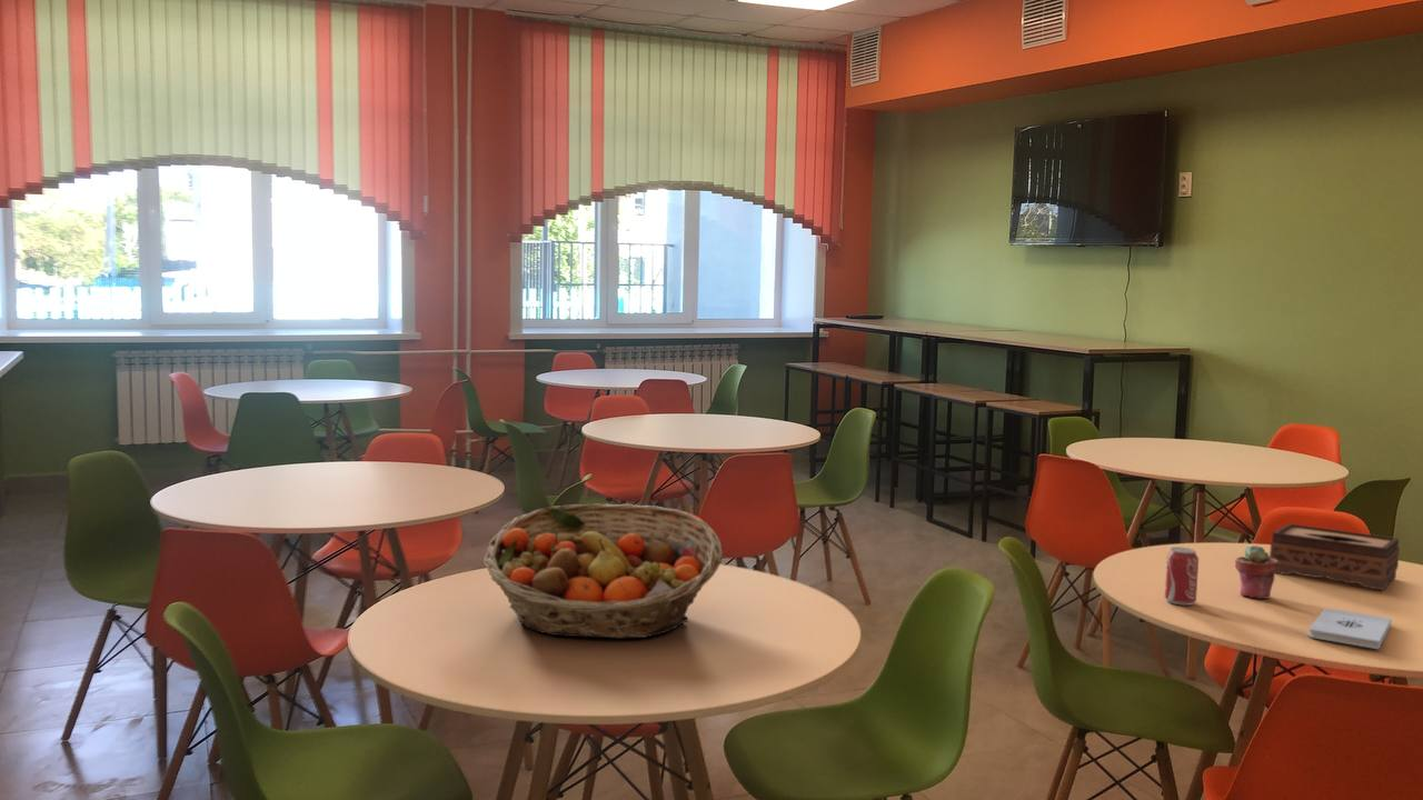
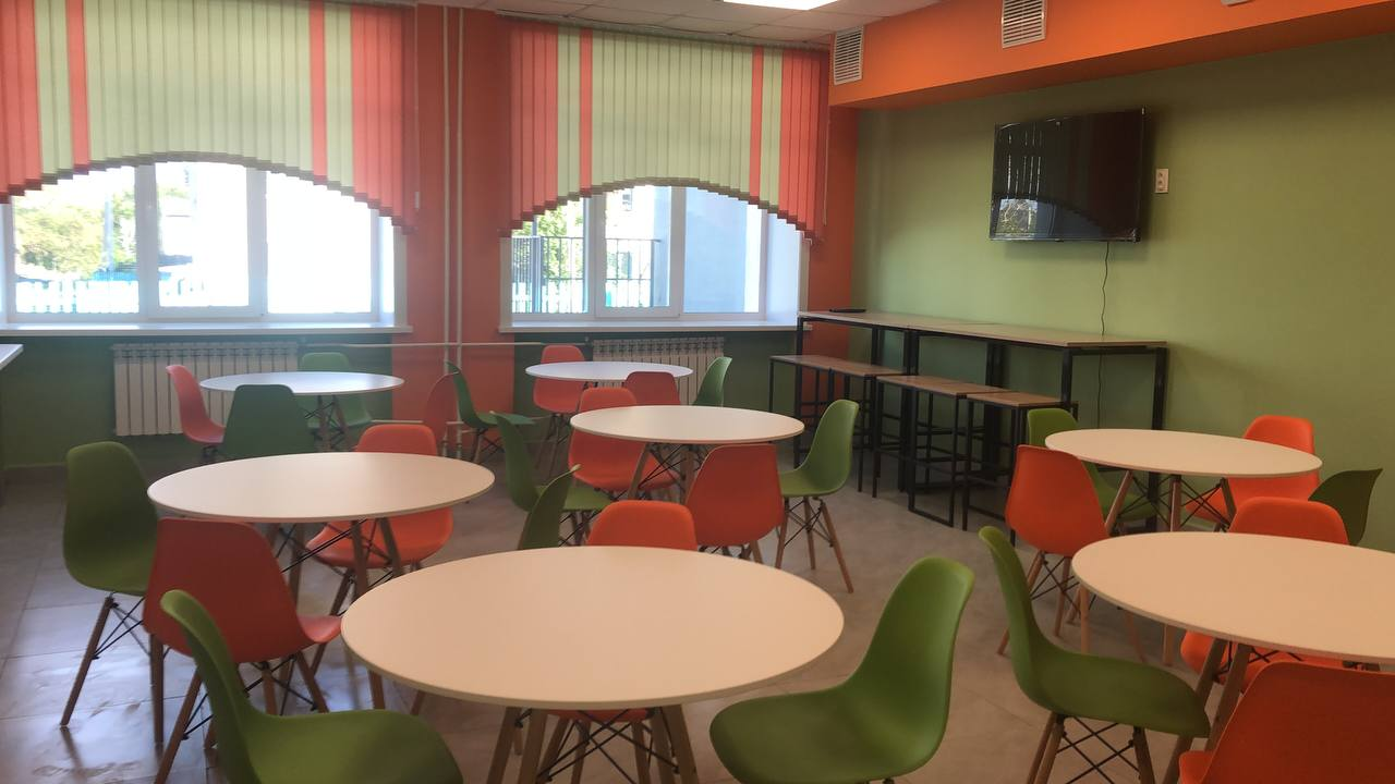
- notepad [1308,608,1393,650]
- fruit basket [482,503,724,640]
- beverage can [1164,547,1200,607]
- potted succulent [1234,544,1278,600]
- tissue box [1268,522,1401,591]
